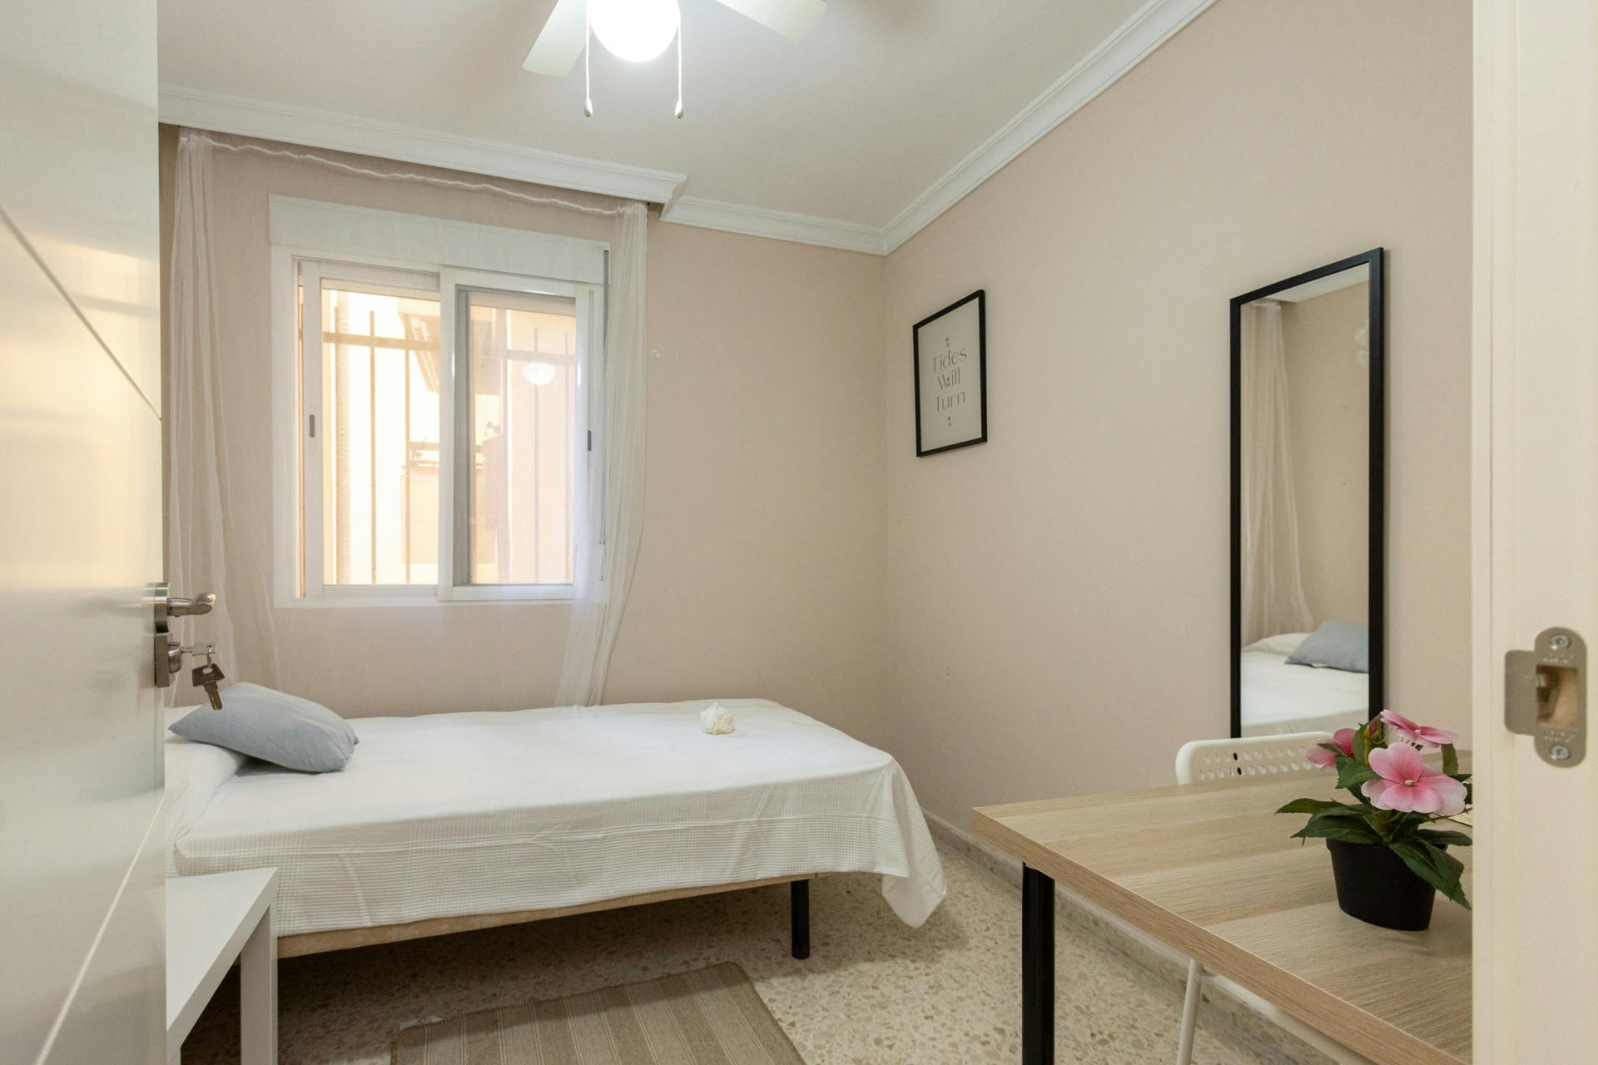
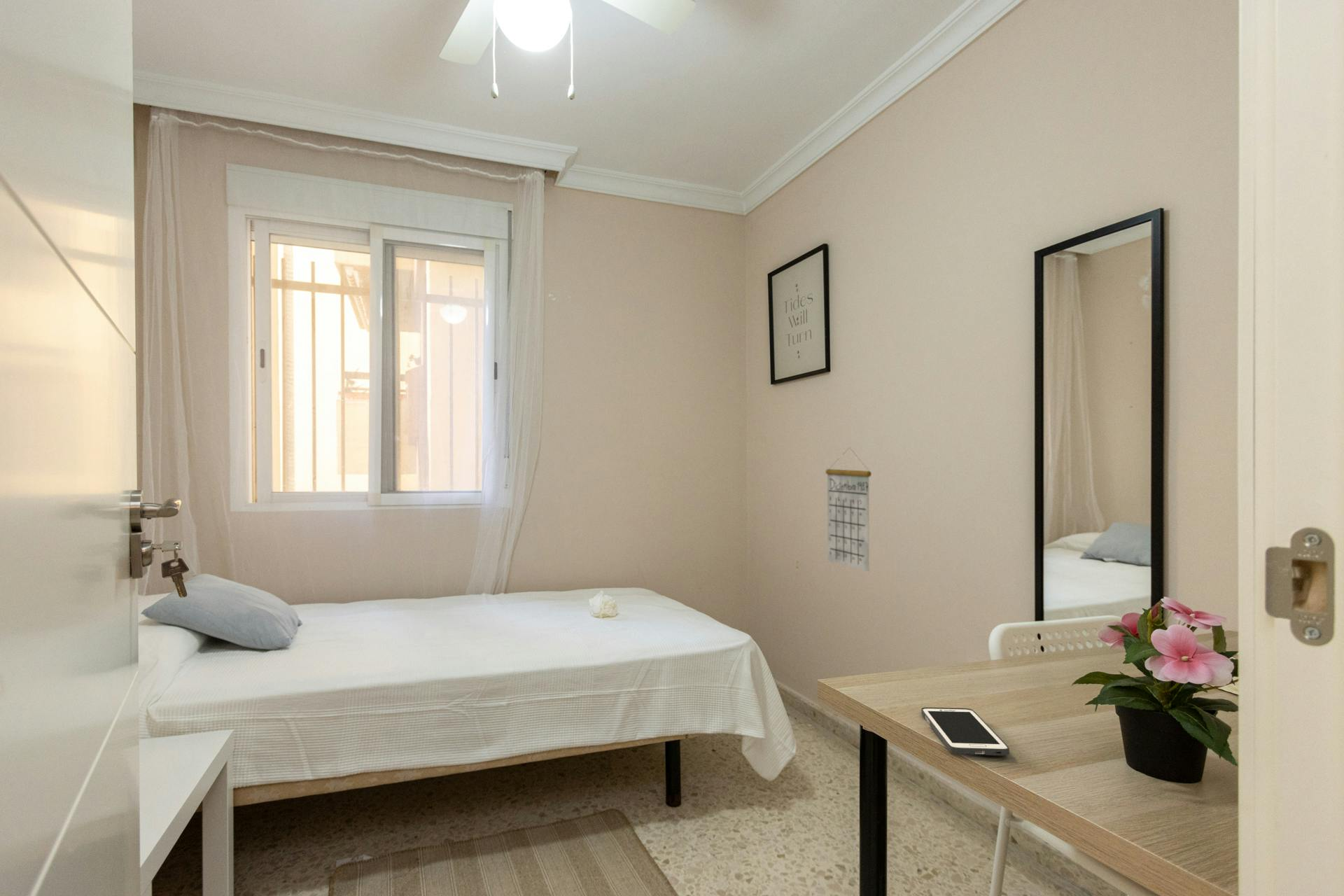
+ calendar [825,447,872,572]
+ cell phone [921,707,1010,757]
